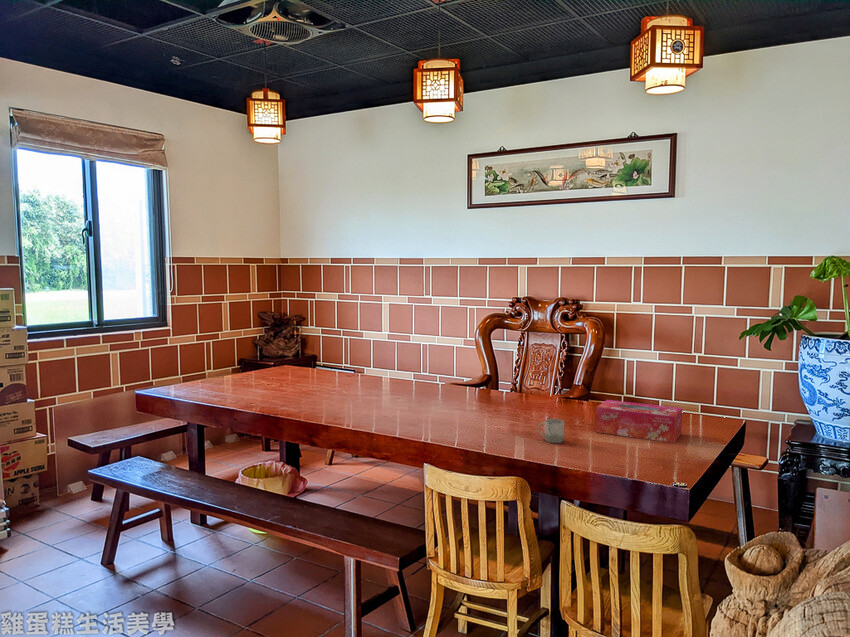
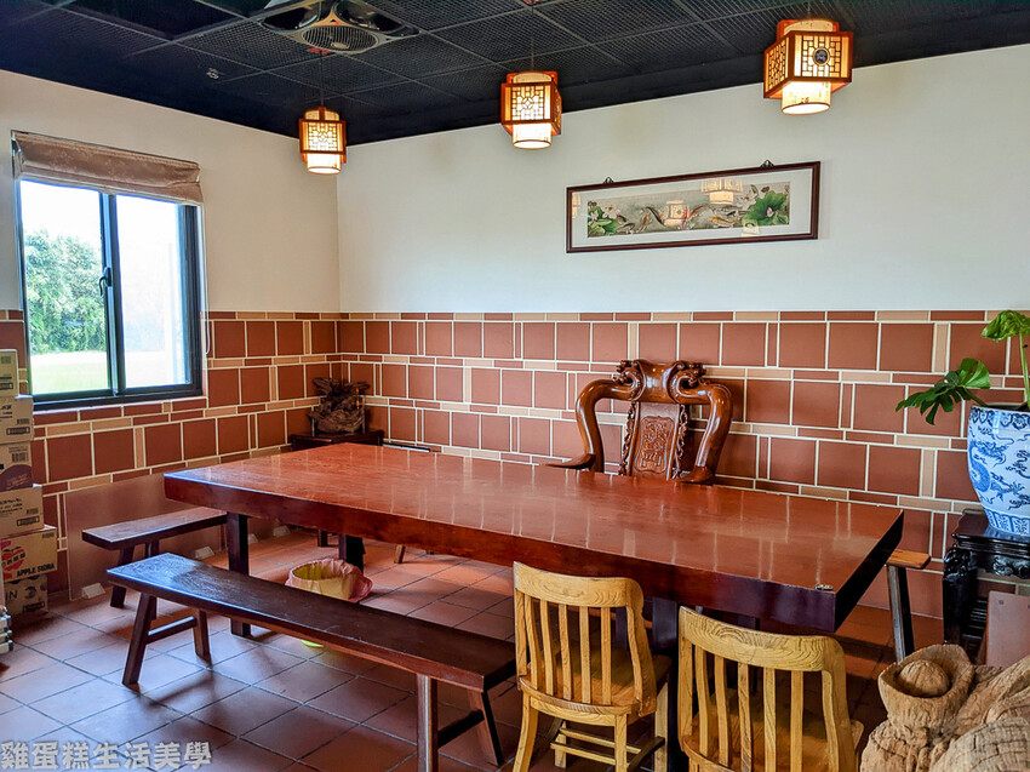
- cup [537,418,565,444]
- tissue box [595,399,683,444]
